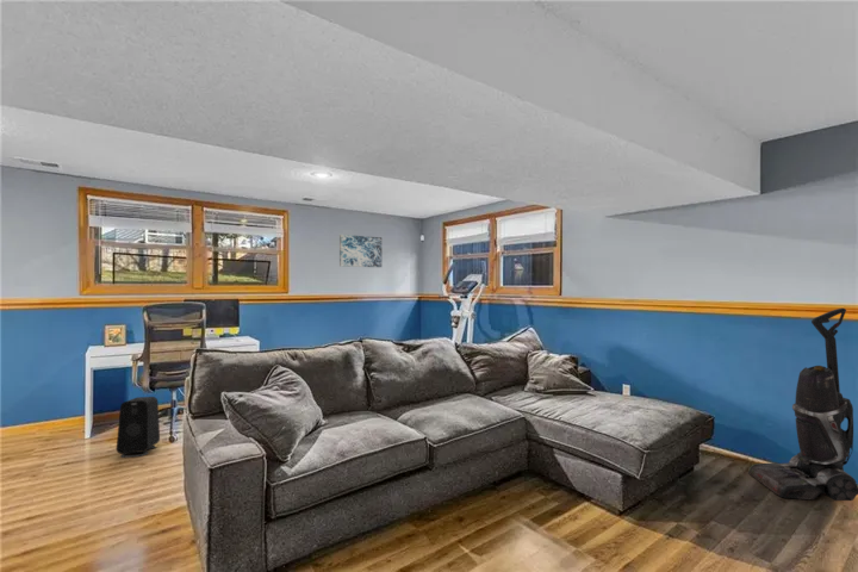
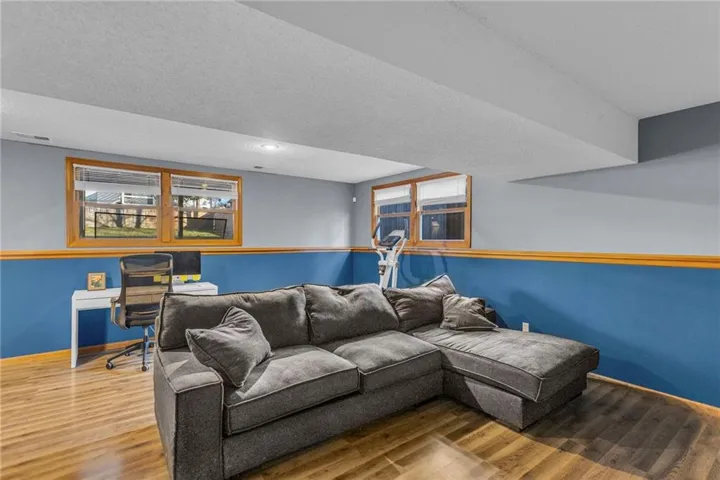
- vacuum cleaner [747,307,858,502]
- speaker [116,396,161,459]
- wall art [338,234,383,268]
